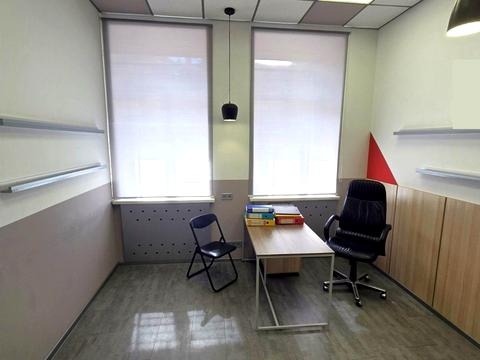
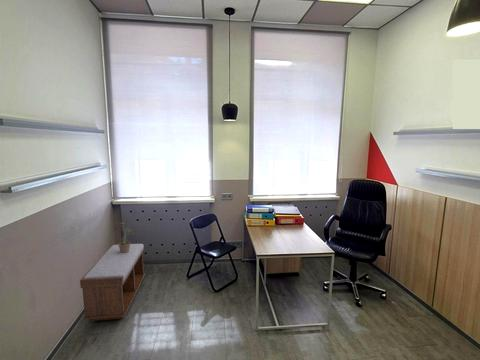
+ potted plant [114,220,135,253]
+ bench [79,243,146,322]
